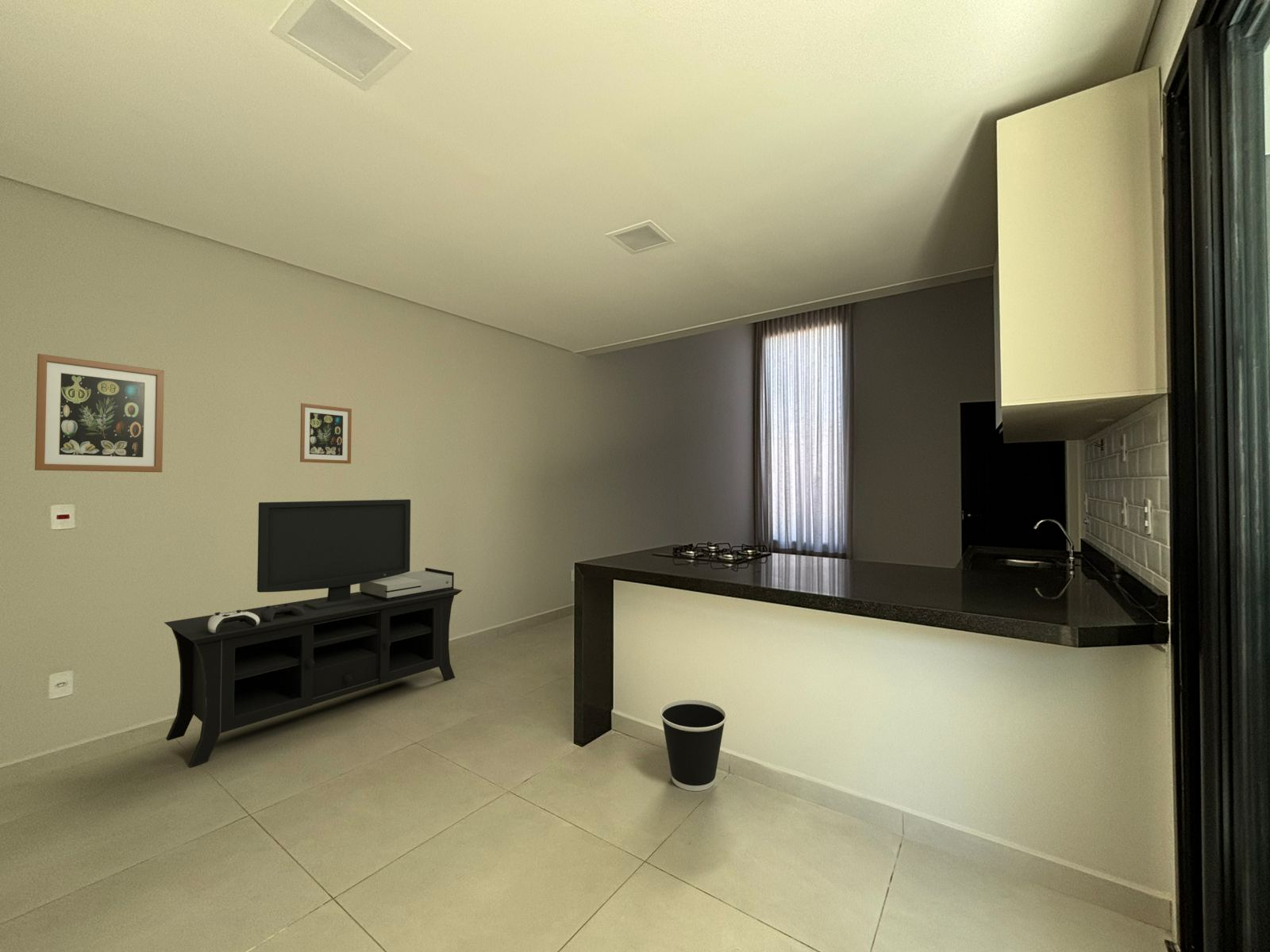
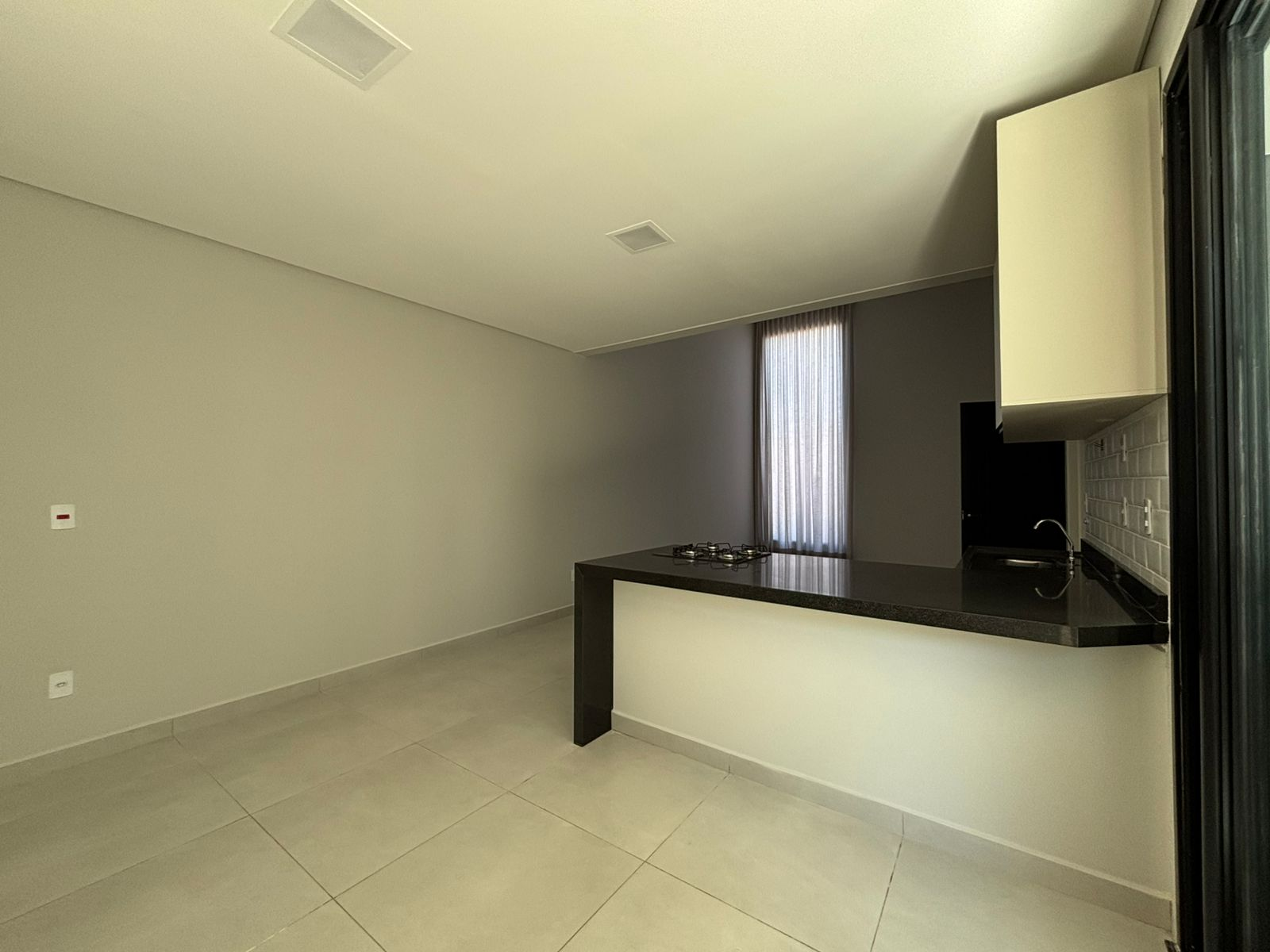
- wall art [299,402,352,464]
- wall art [34,353,165,473]
- media console [164,498,463,768]
- wastebasket [660,699,727,792]
